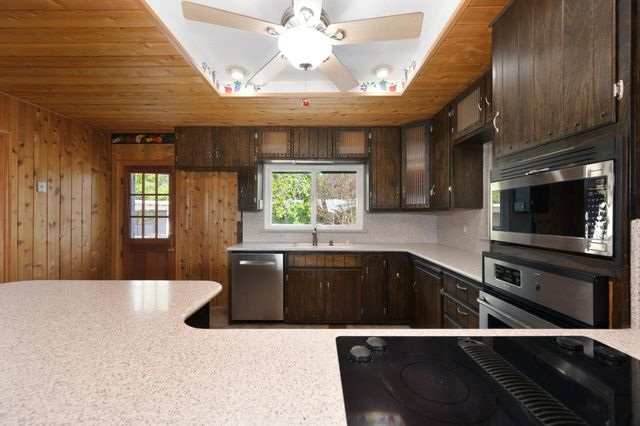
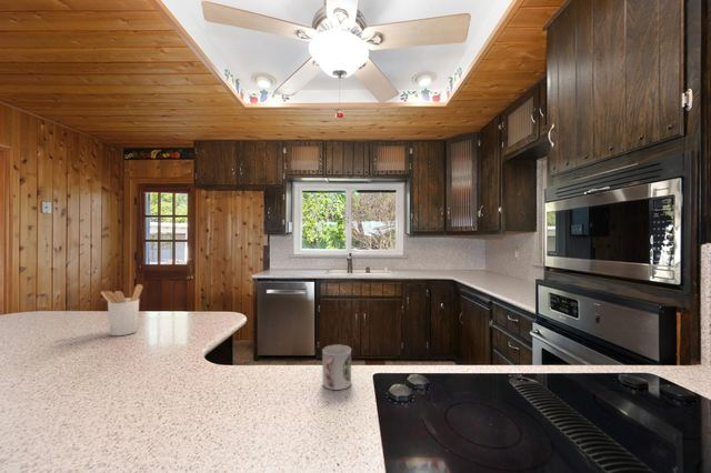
+ utensil holder [100,283,144,336]
+ cup [321,344,352,391]
